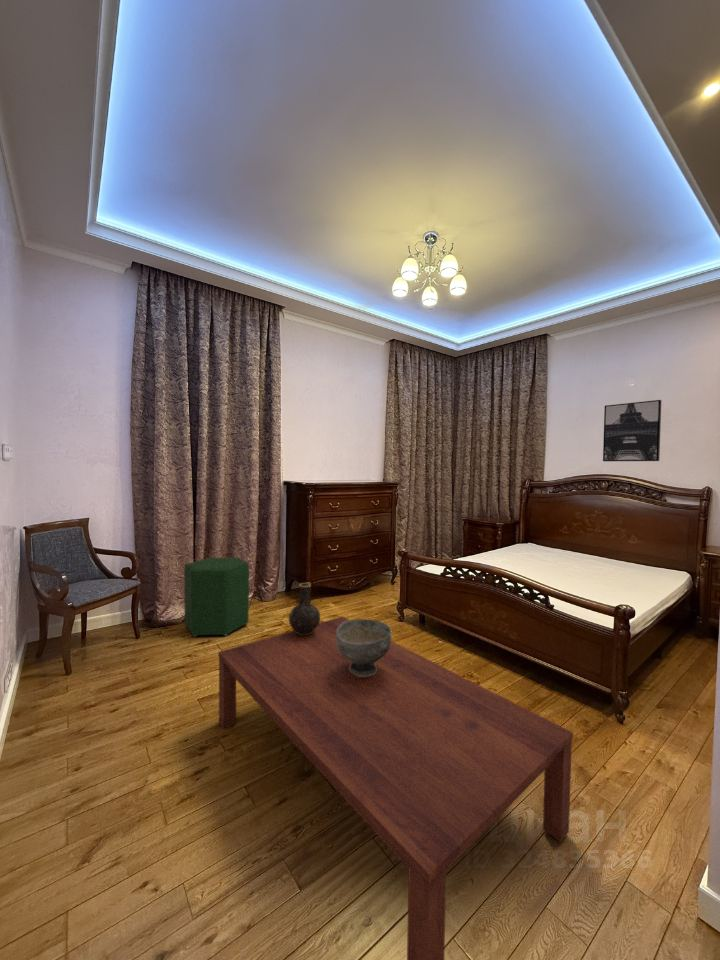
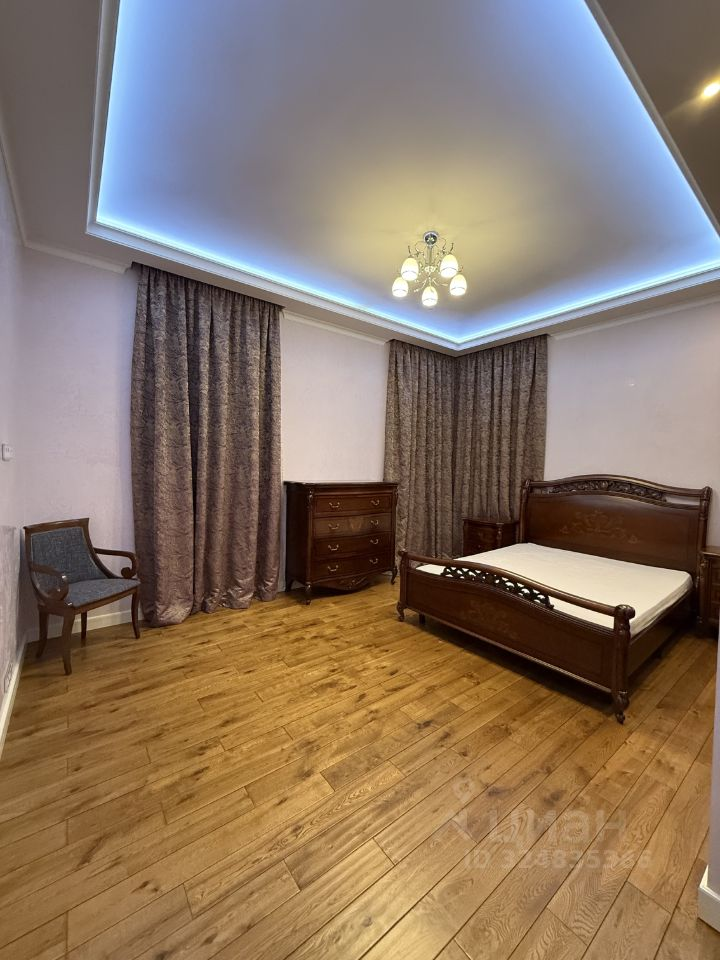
- vase [288,582,321,635]
- decorative bowl [336,618,392,677]
- ottoman [183,556,250,638]
- coffee table [217,615,574,960]
- wall art [602,399,662,462]
